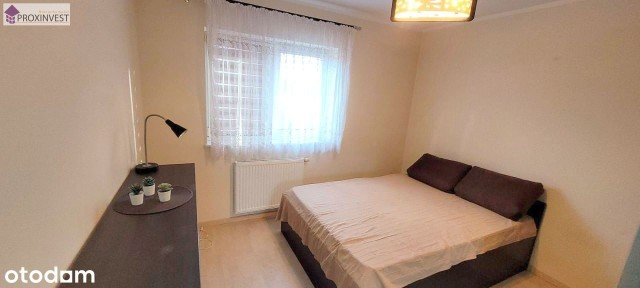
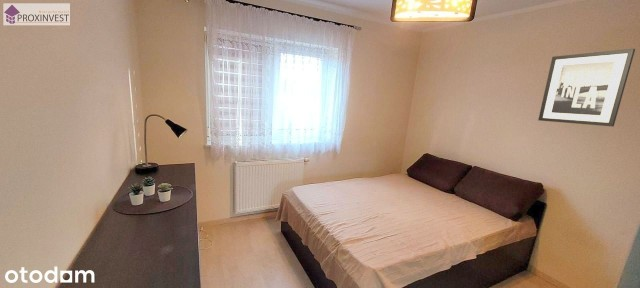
+ wall art [537,48,636,128]
